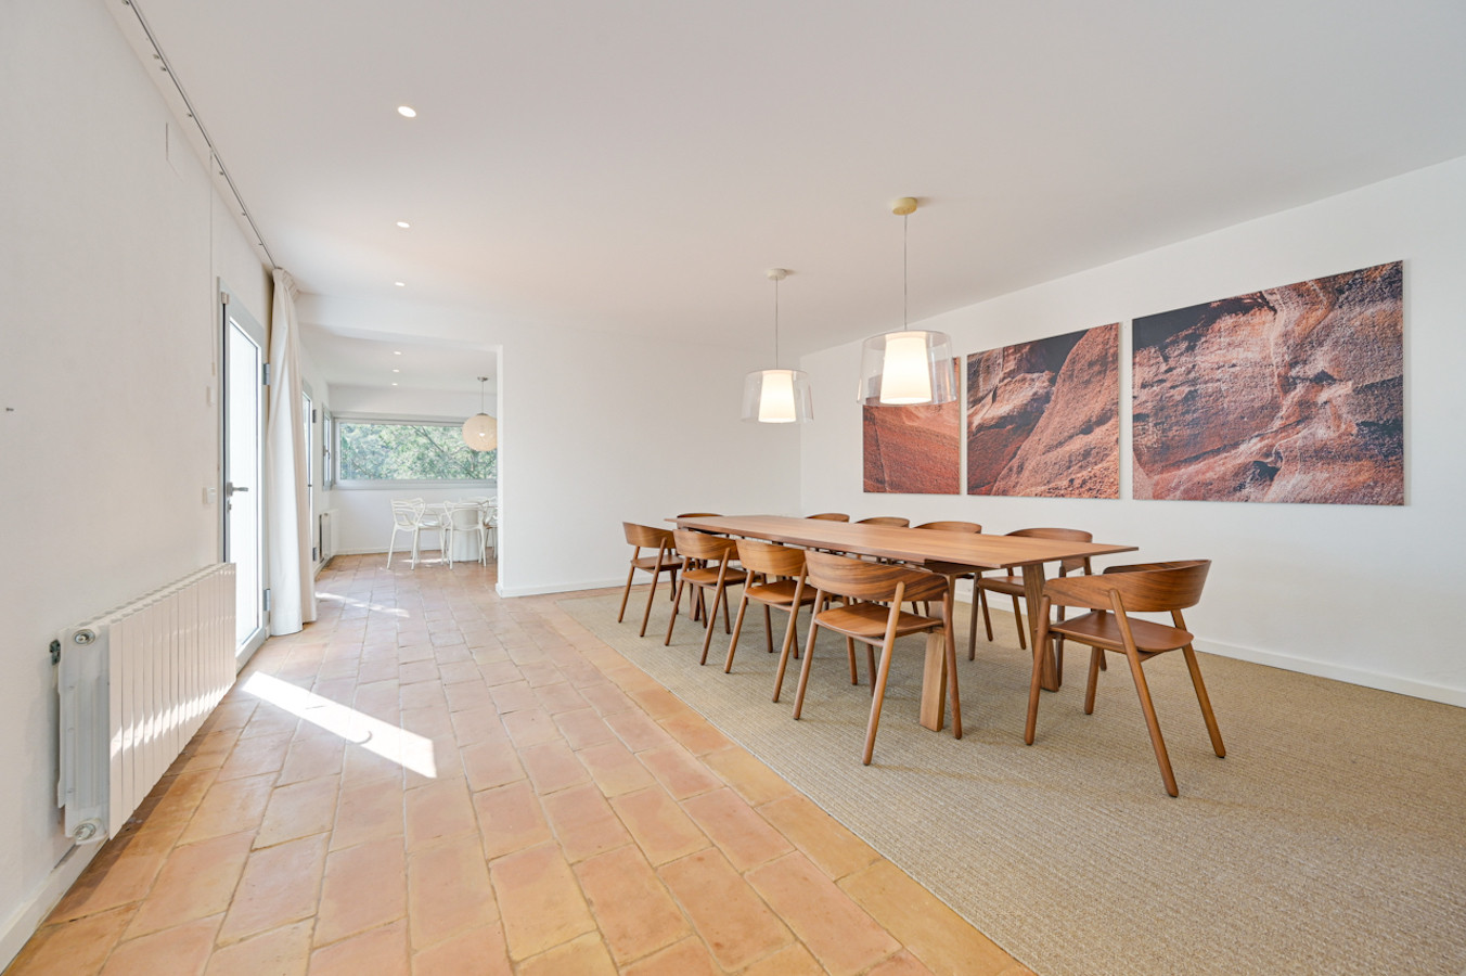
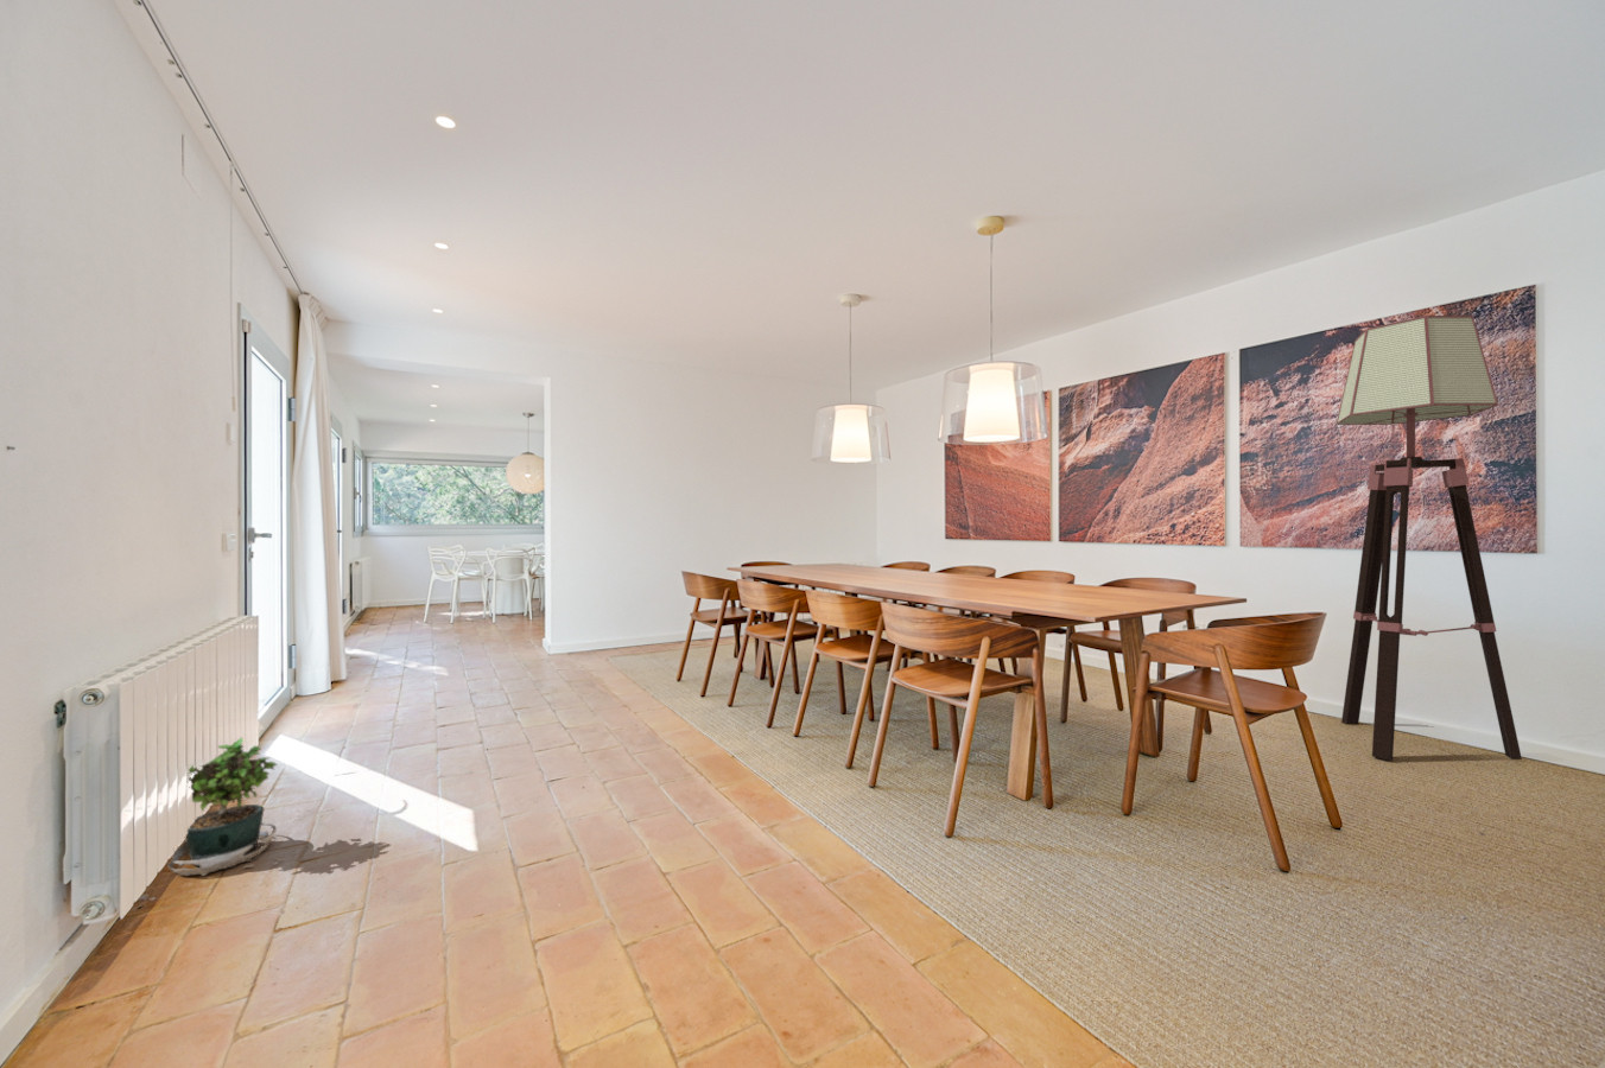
+ potted plant [166,735,285,877]
+ floor lamp [1336,315,1523,762]
